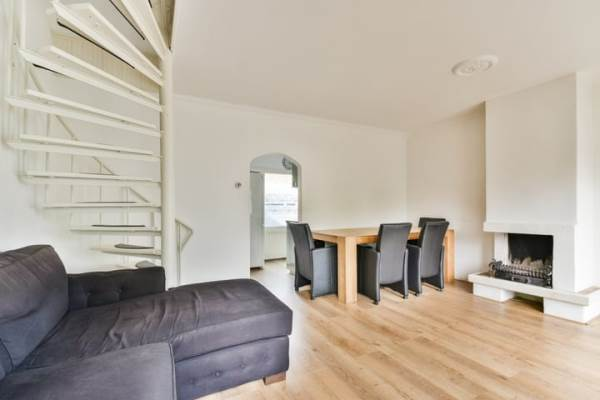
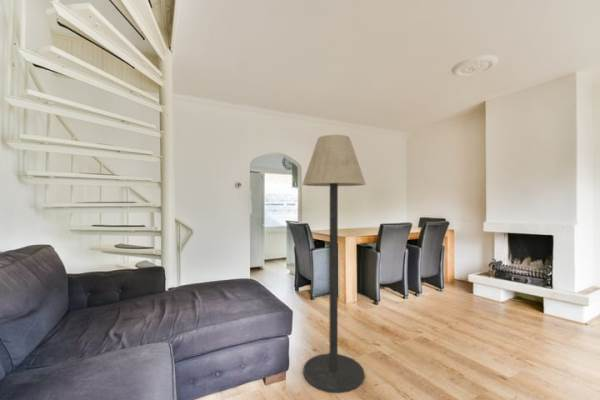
+ floor lamp [301,134,367,394]
